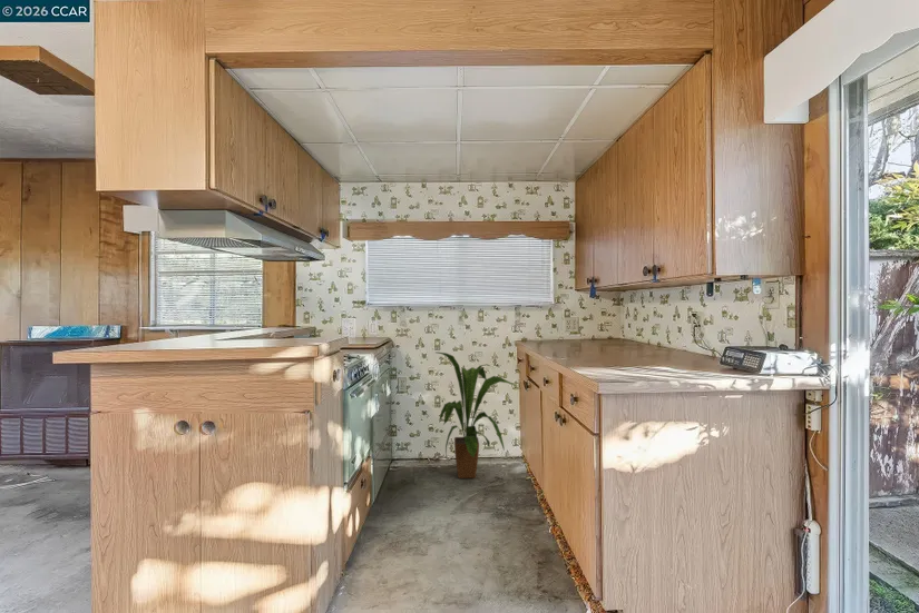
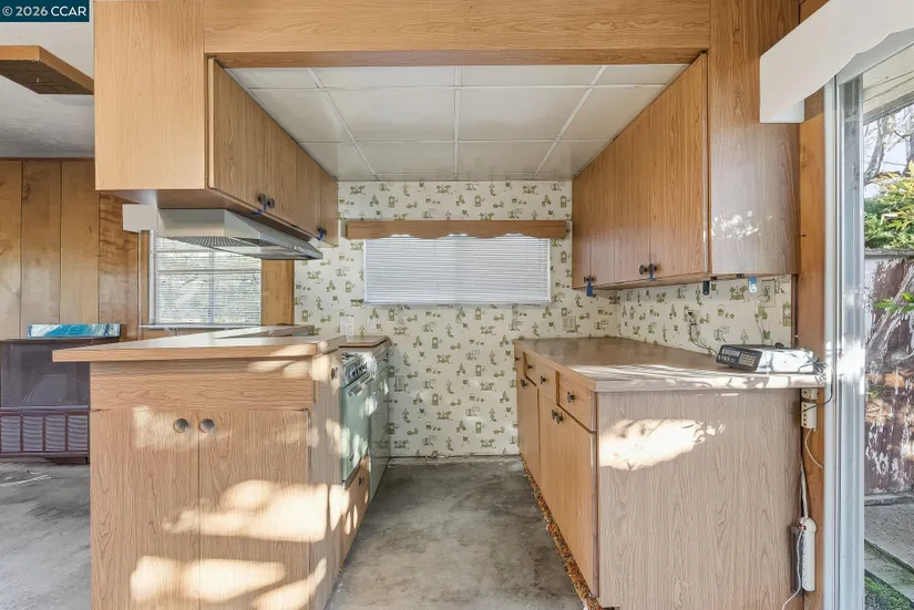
- house plant [436,350,517,479]
